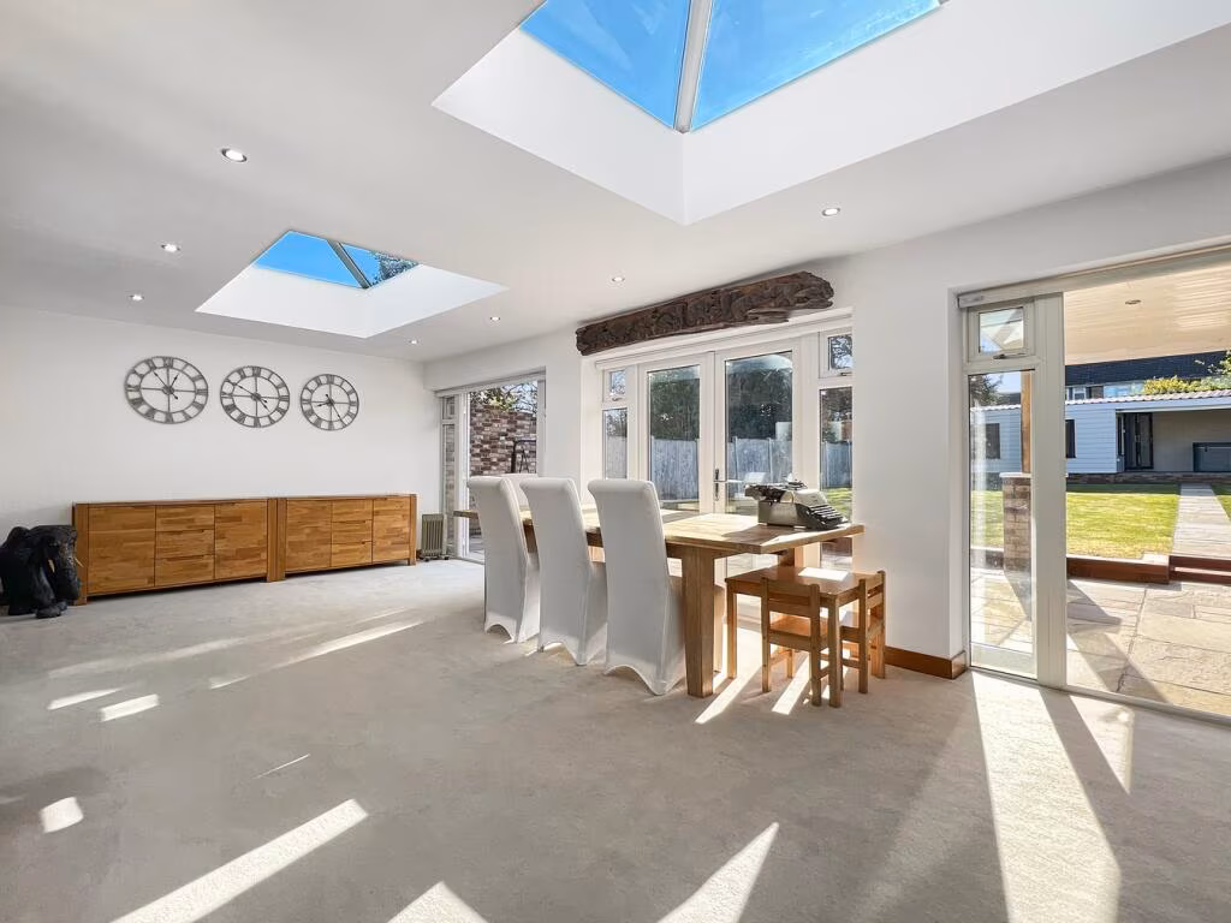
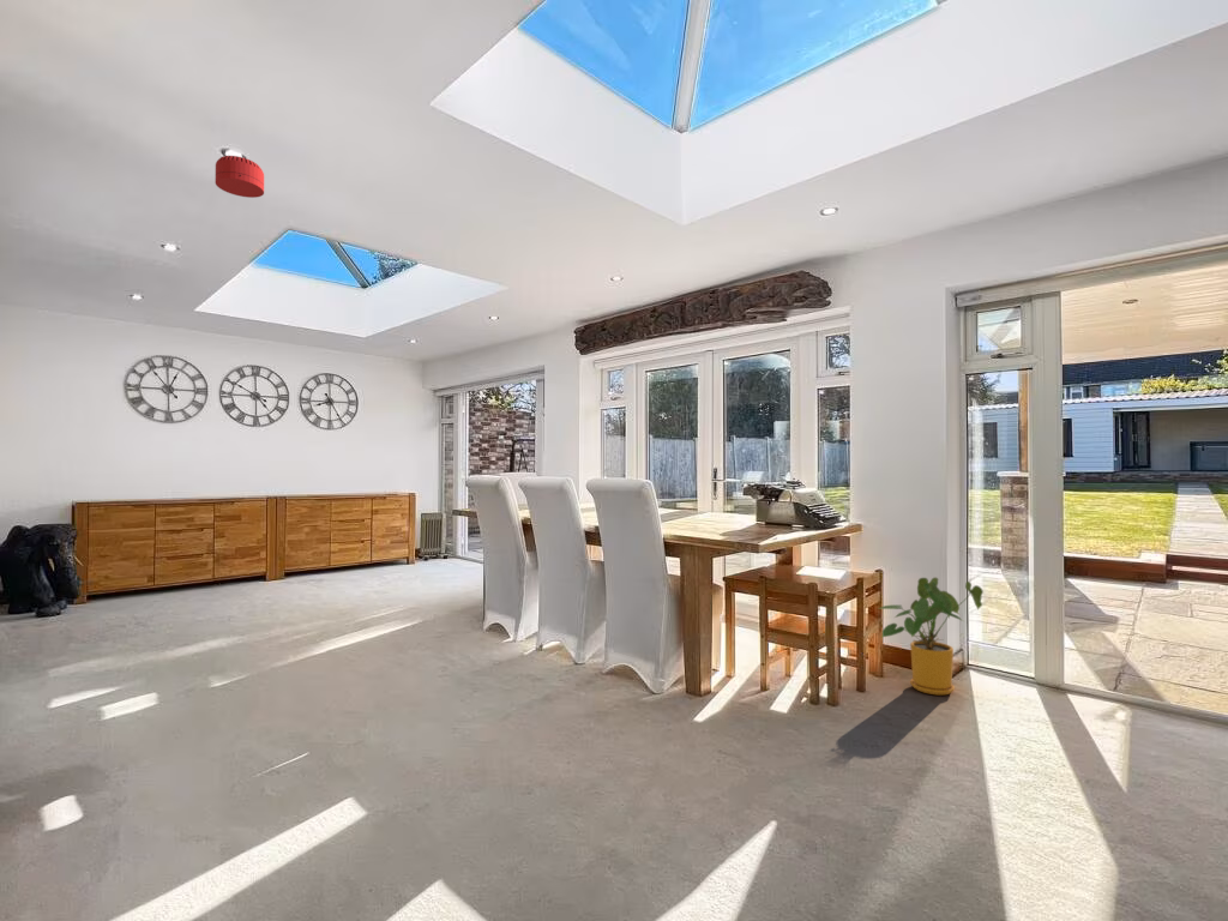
+ smoke detector [215,155,265,199]
+ house plant [877,576,985,697]
